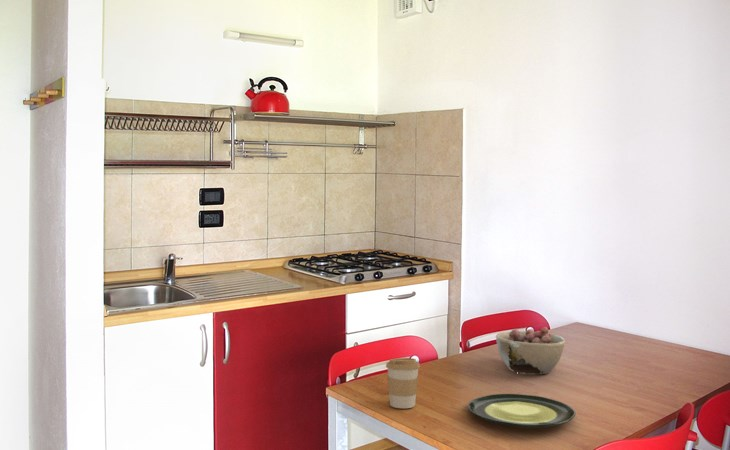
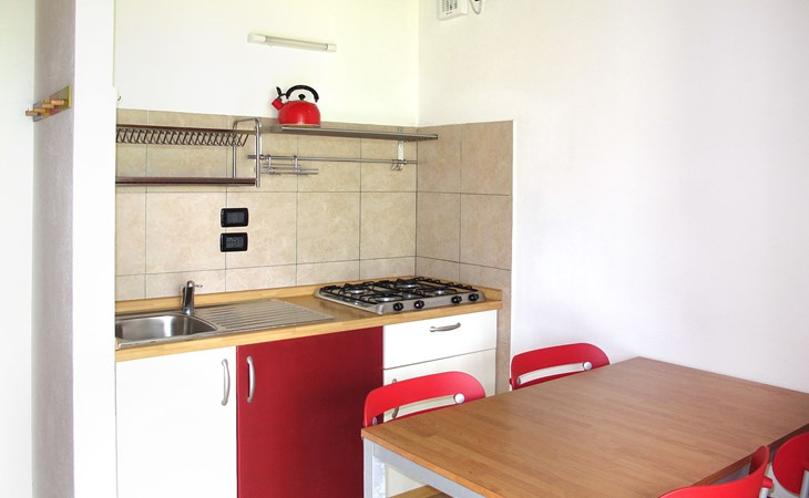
- bowl [495,326,566,375]
- coffee cup [385,357,421,409]
- plate [467,393,577,428]
